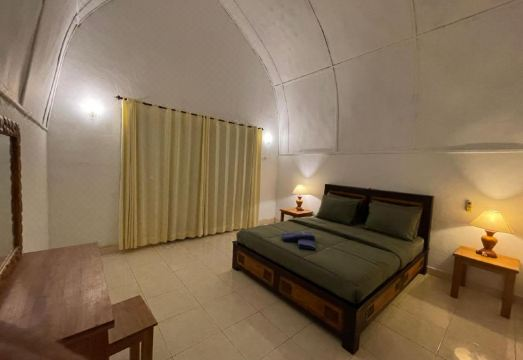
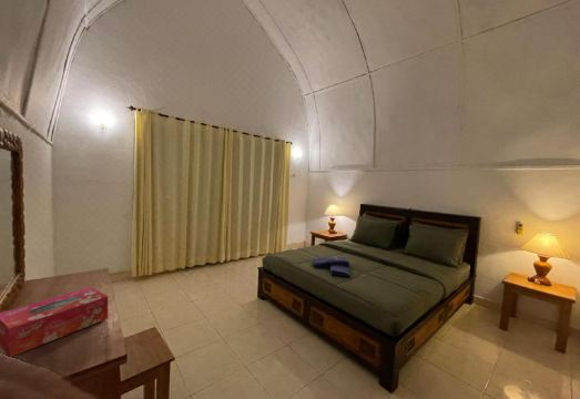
+ tissue box [0,286,109,358]
